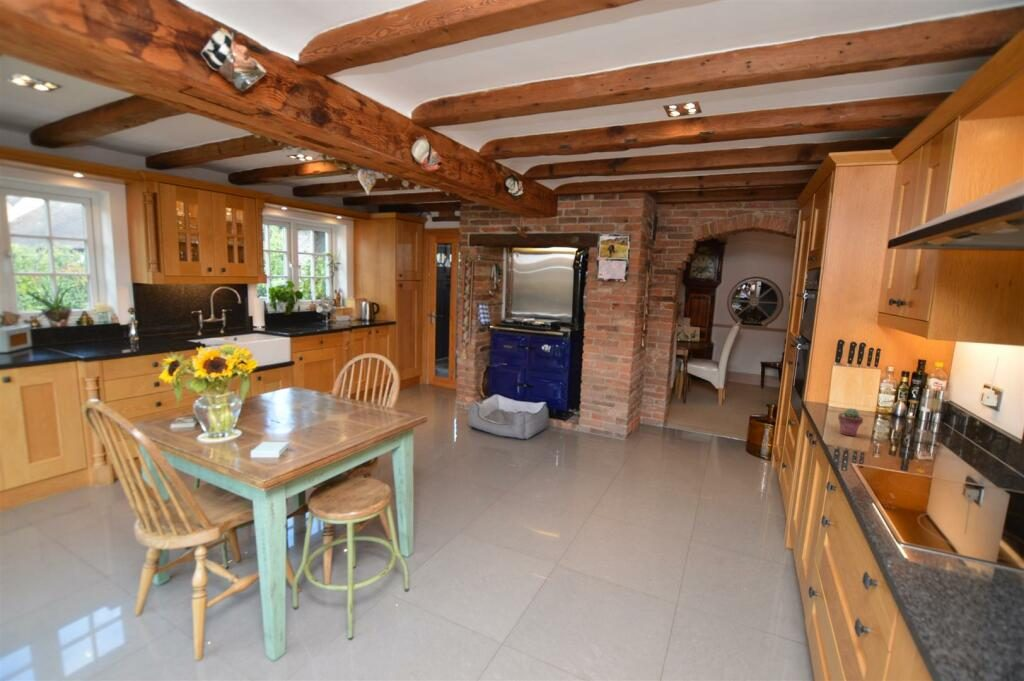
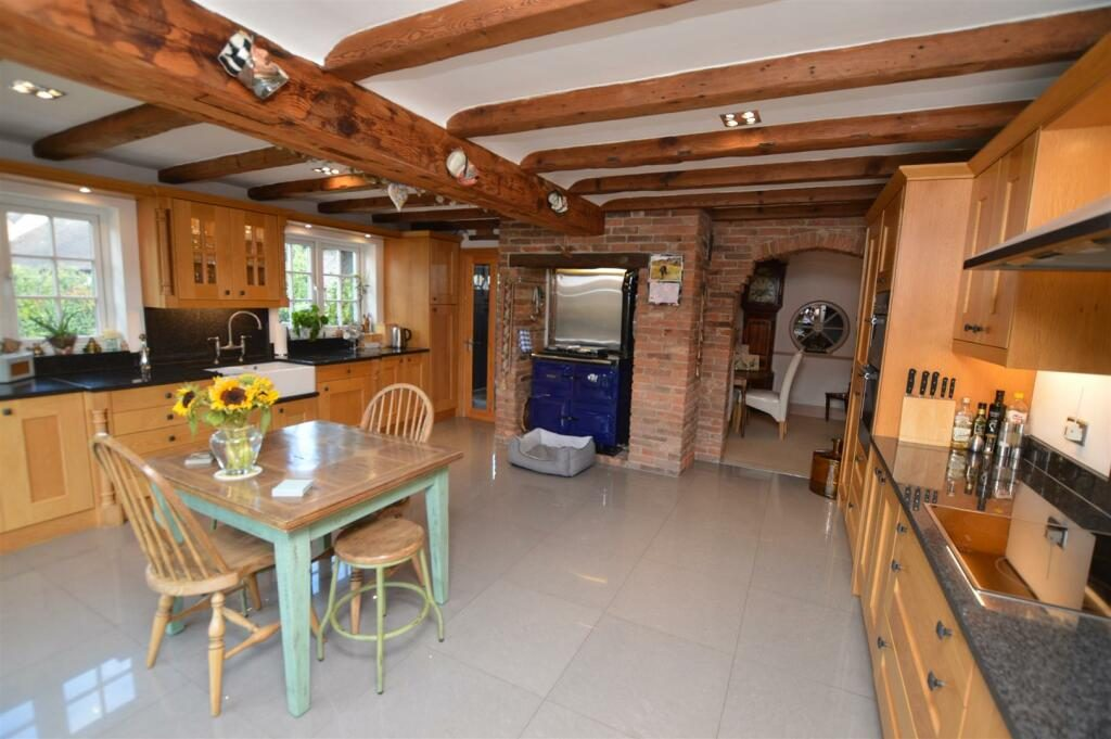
- potted succulent [837,408,864,437]
